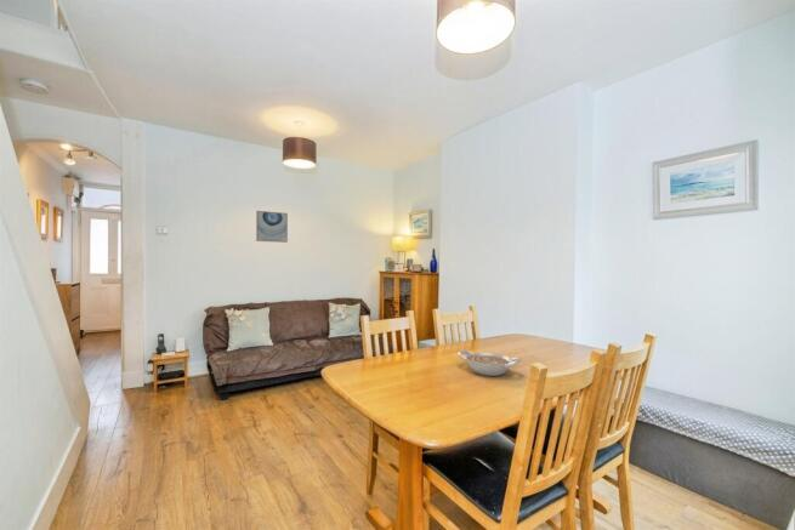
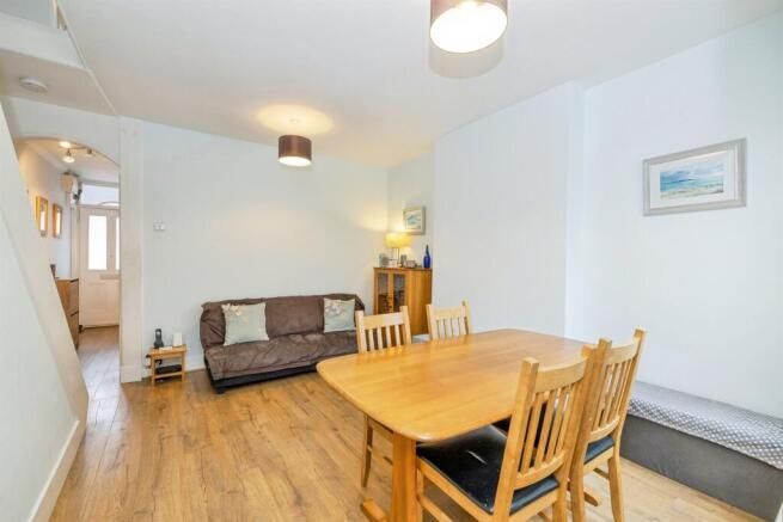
- bowl [456,348,522,377]
- wall art [255,210,289,244]
